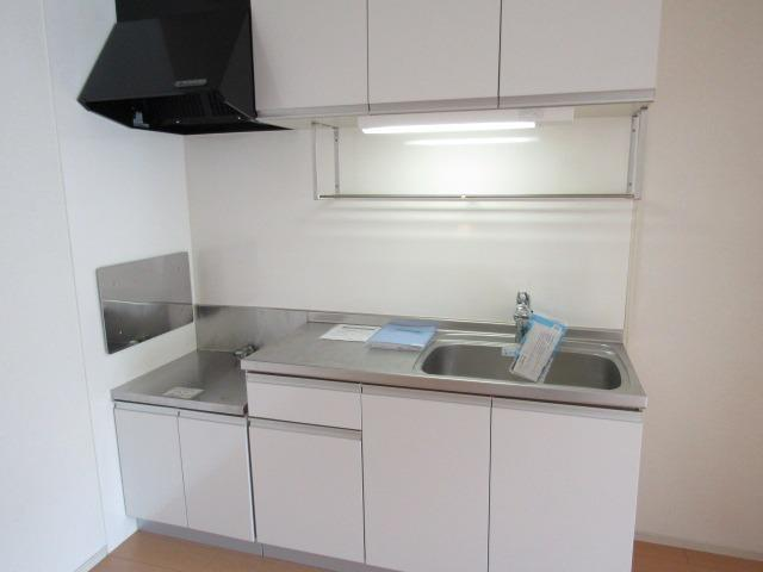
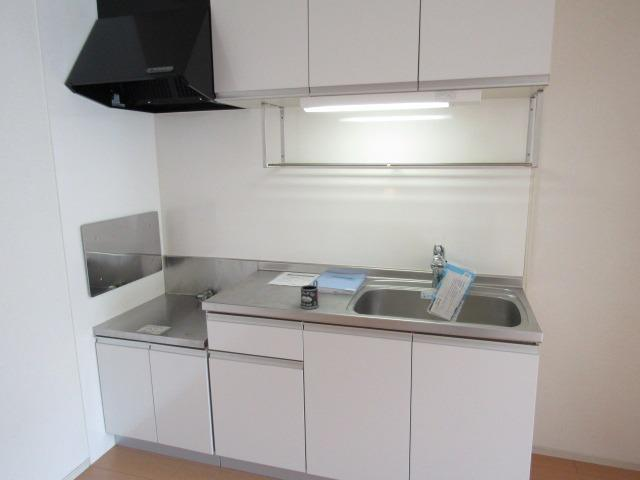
+ mug [299,279,320,310]
